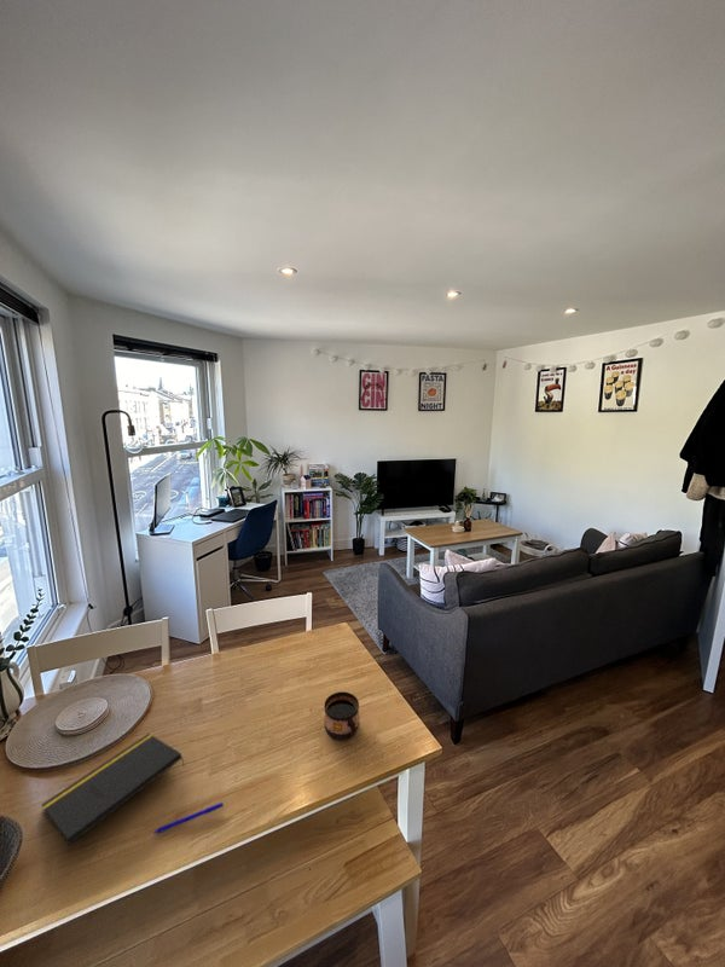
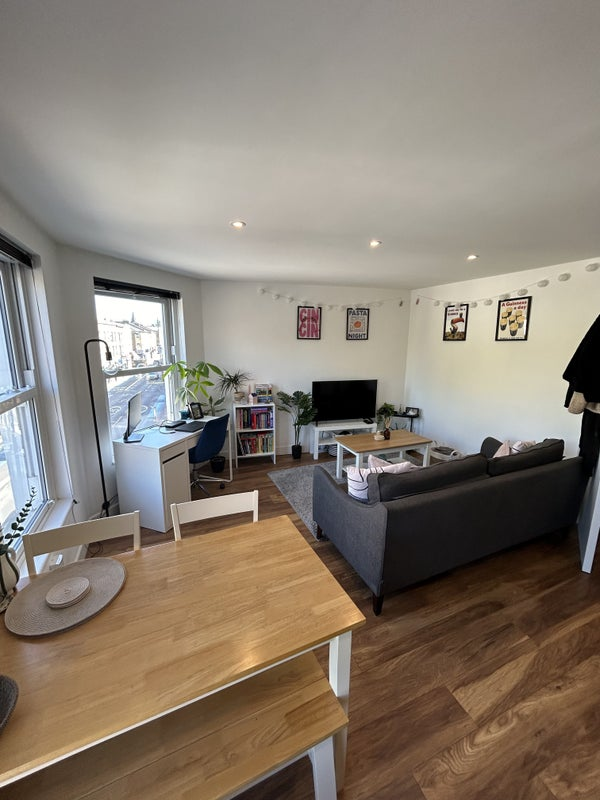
- pen [152,801,225,834]
- notepad [40,733,186,846]
- cup [323,690,360,742]
